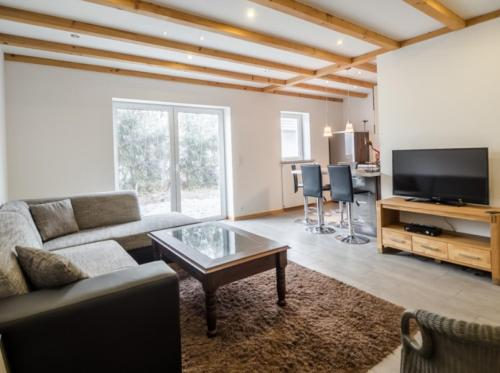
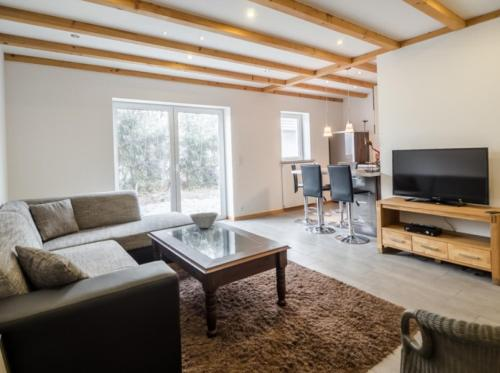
+ bowl [188,211,219,229]
